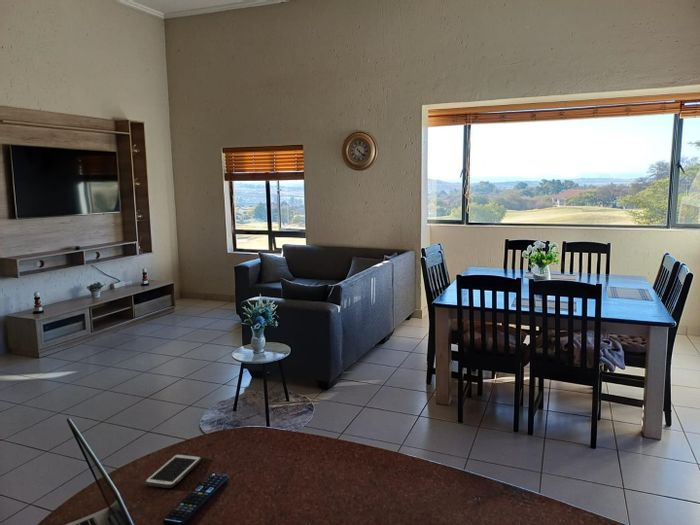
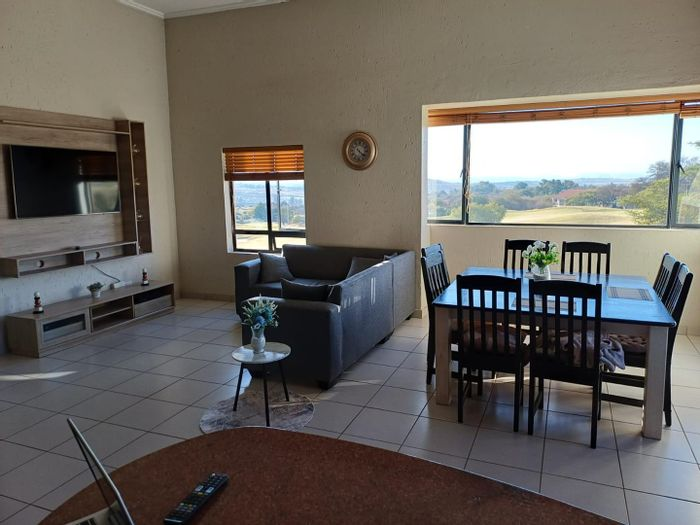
- cell phone [144,453,202,489]
